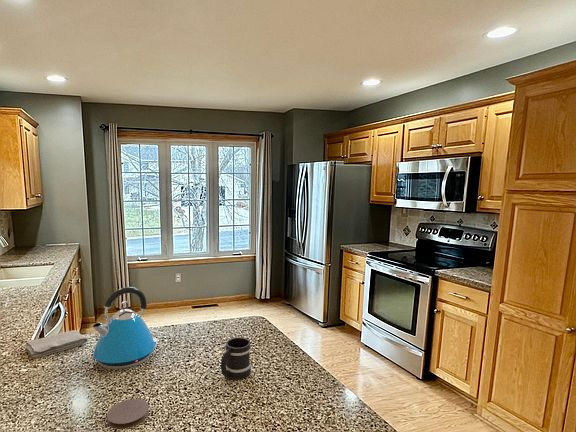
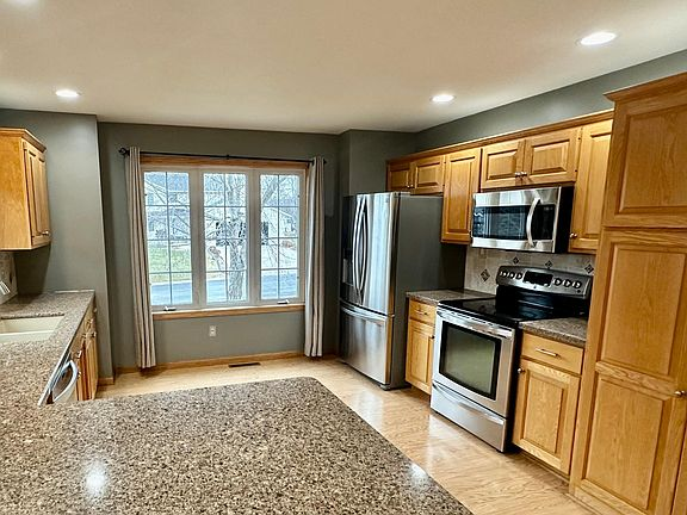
- coaster [106,398,150,430]
- kettle [92,286,158,370]
- washcloth [23,329,89,359]
- mug [220,337,252,381]
